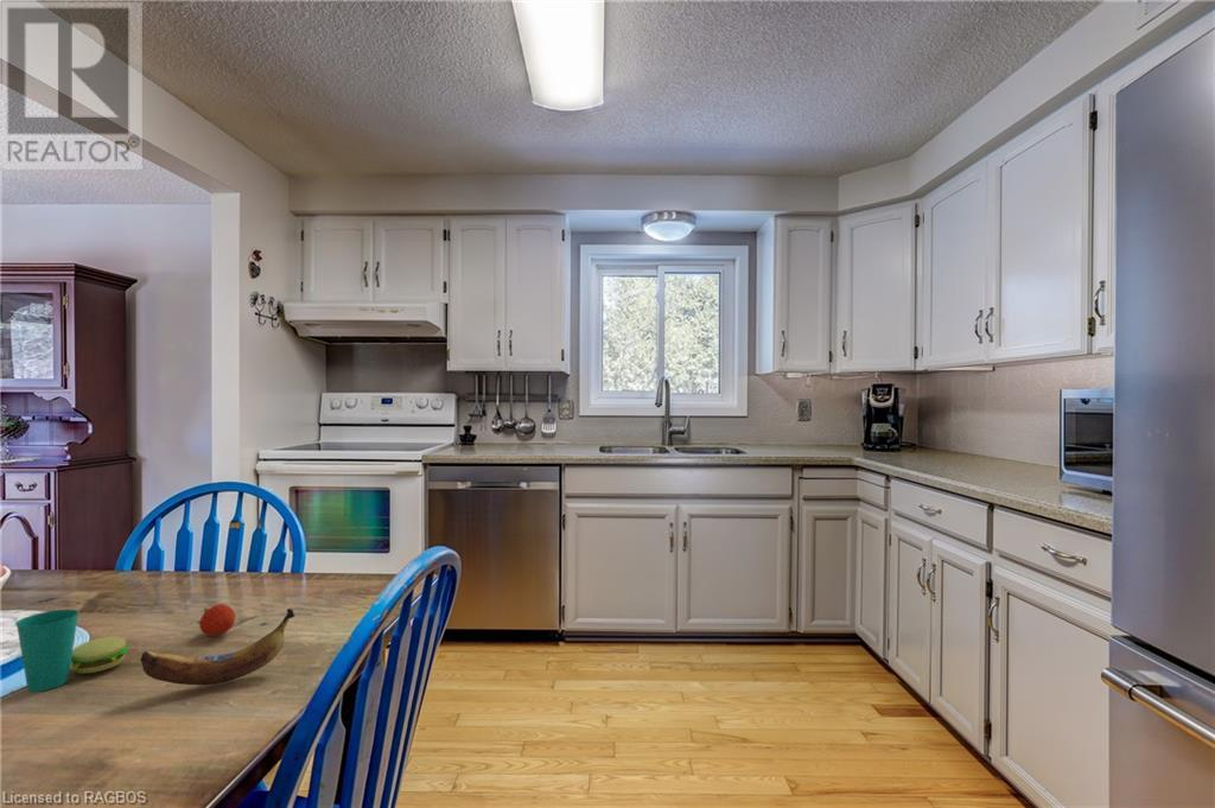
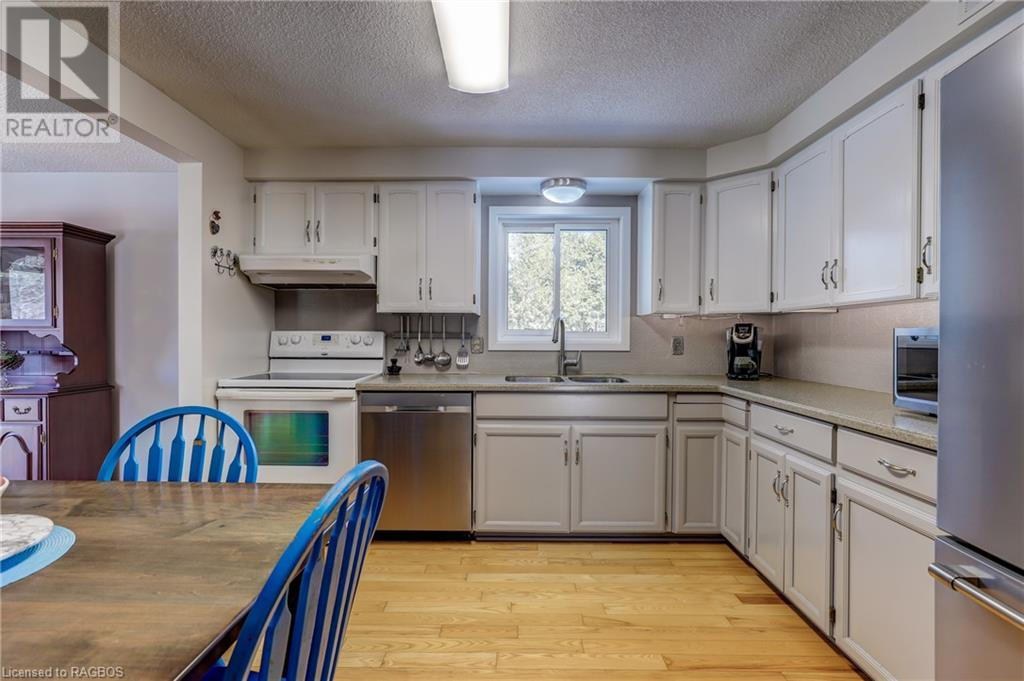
- fruit [196,603,237,637]
- cup [14,607,129,693]
- banana [139,607,295,686]
